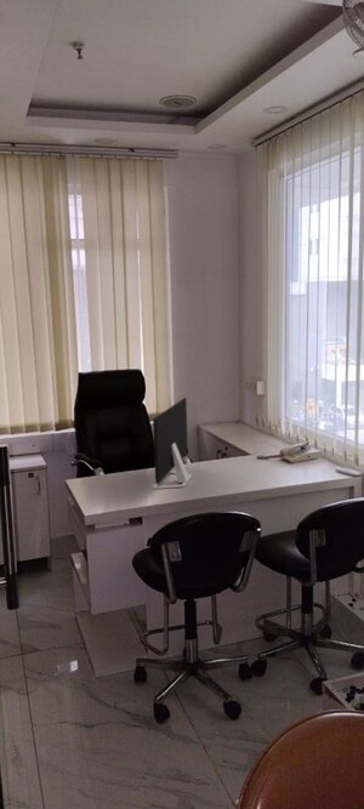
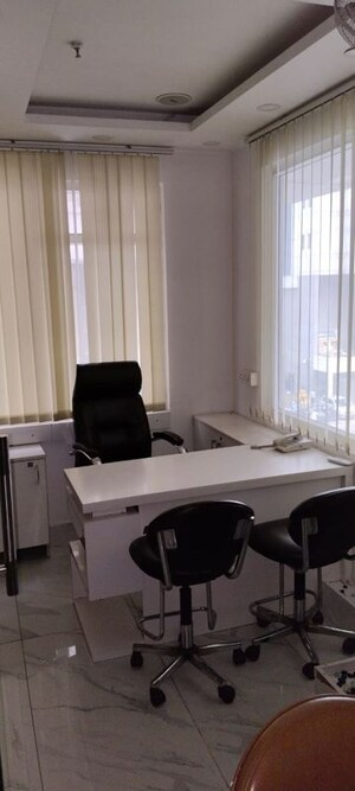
- monitor [150,397,194,490]
